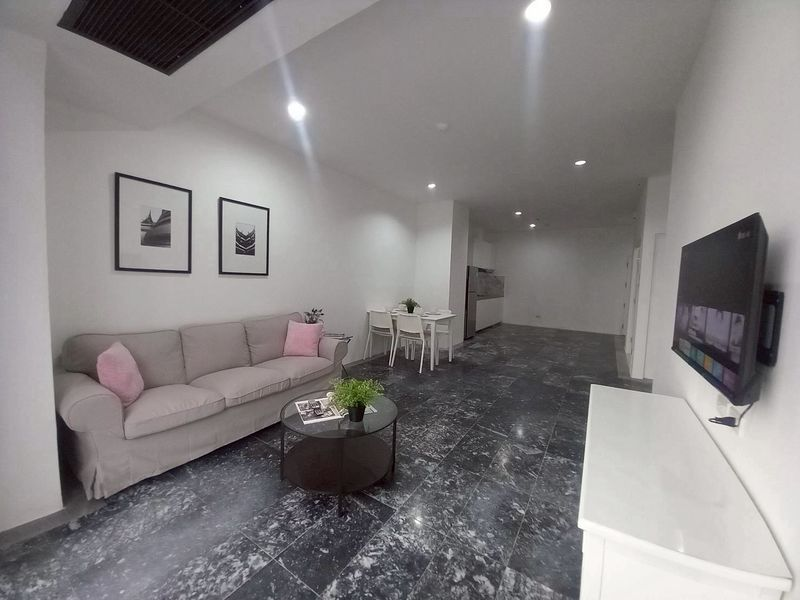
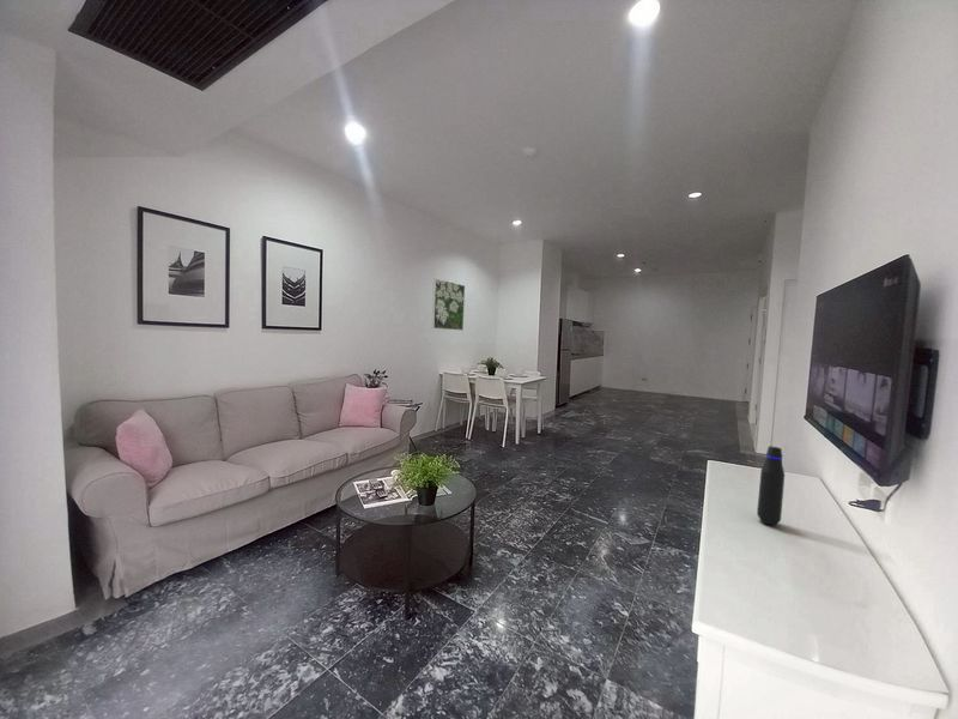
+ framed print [431,278,466,332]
+ water bottle [756,445,786,527]
